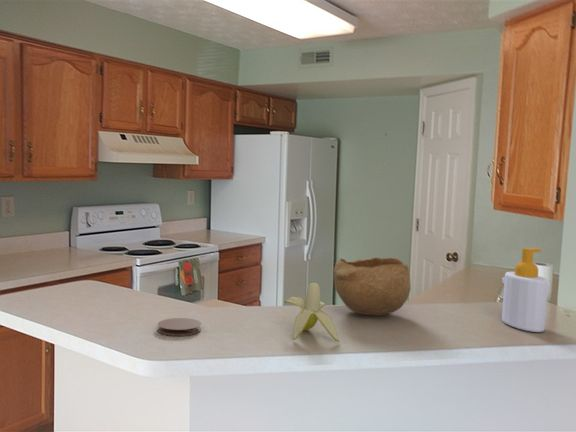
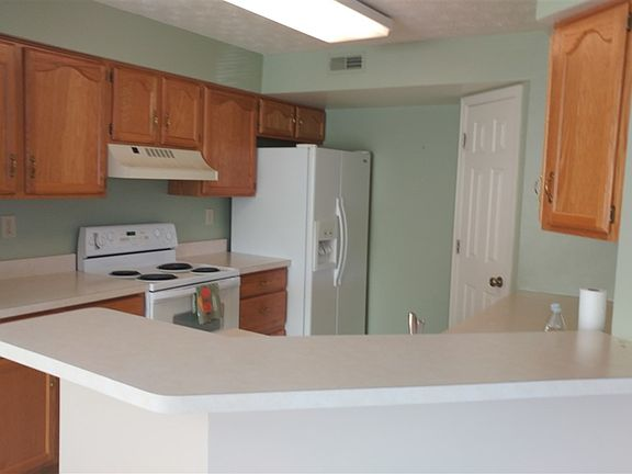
- soap bottle [501,247,549,333]
- coaster [157,317,202,337]
- bowl [333,256,412,317]
- banana [283,282,340,343]
